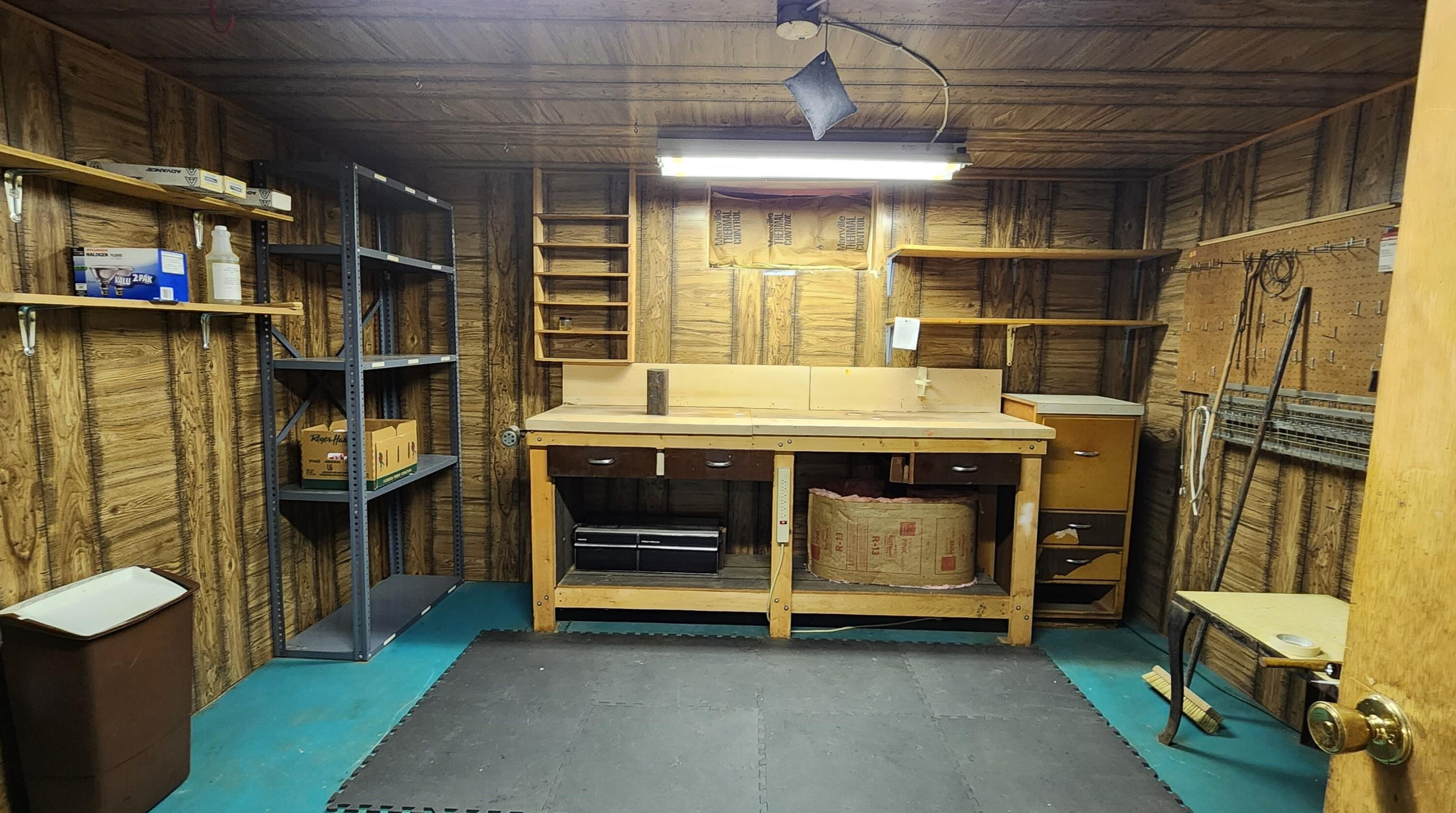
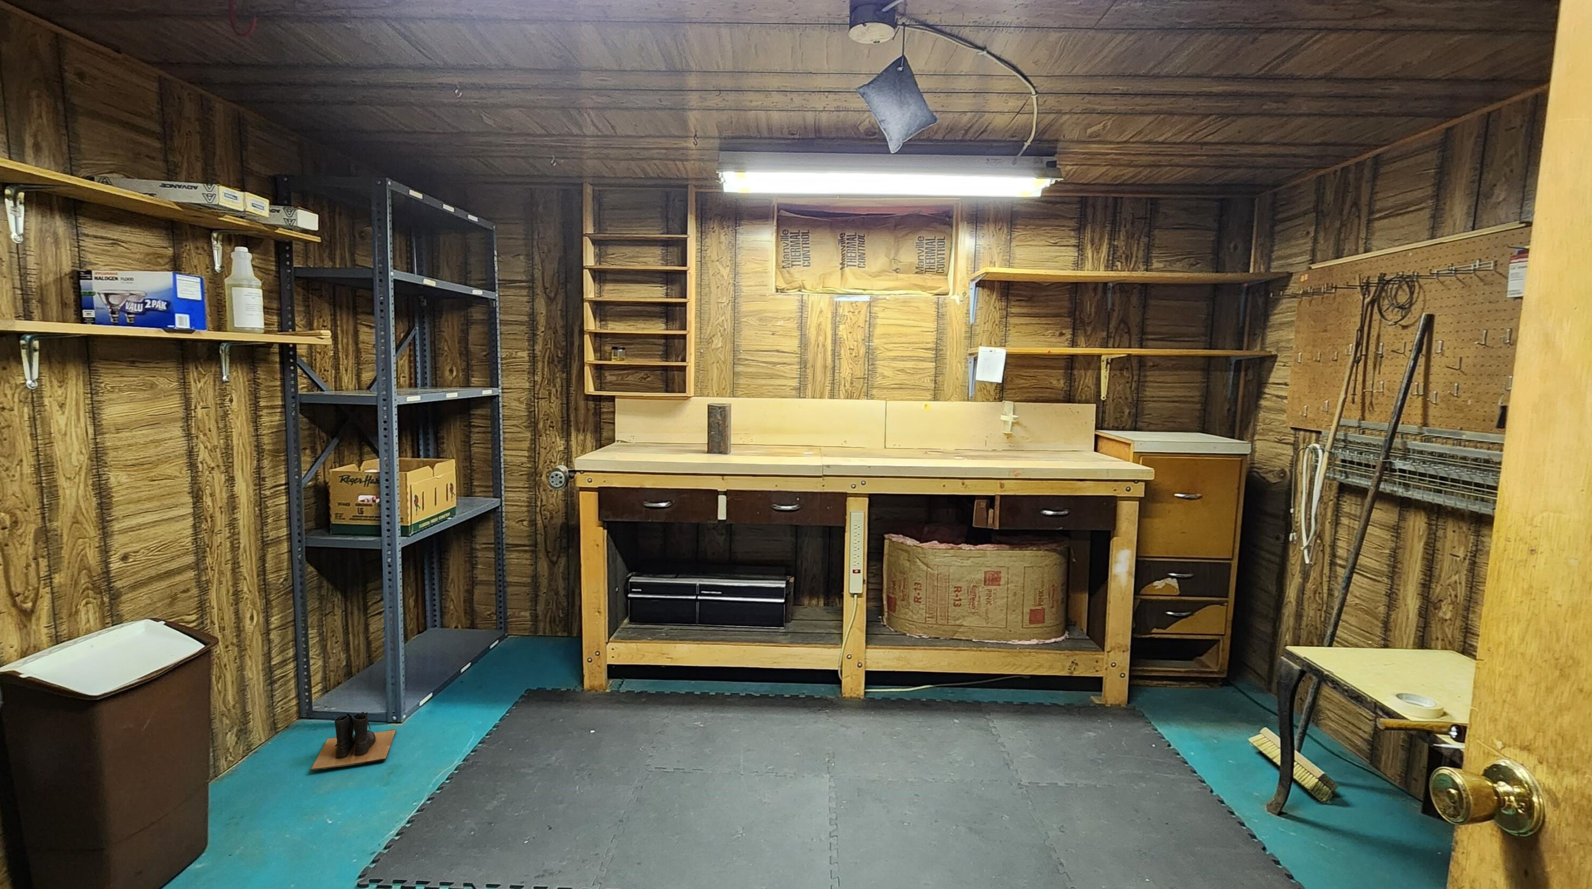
+ boots [311,712,397,771]
